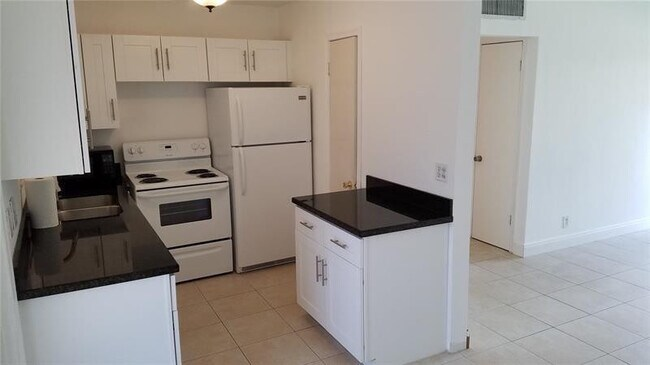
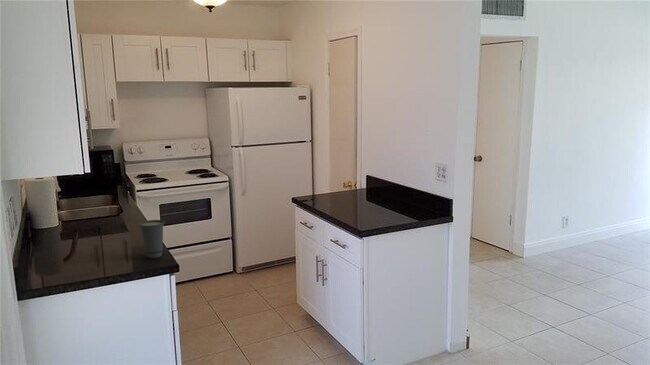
+ cup [138,219,166,259]
